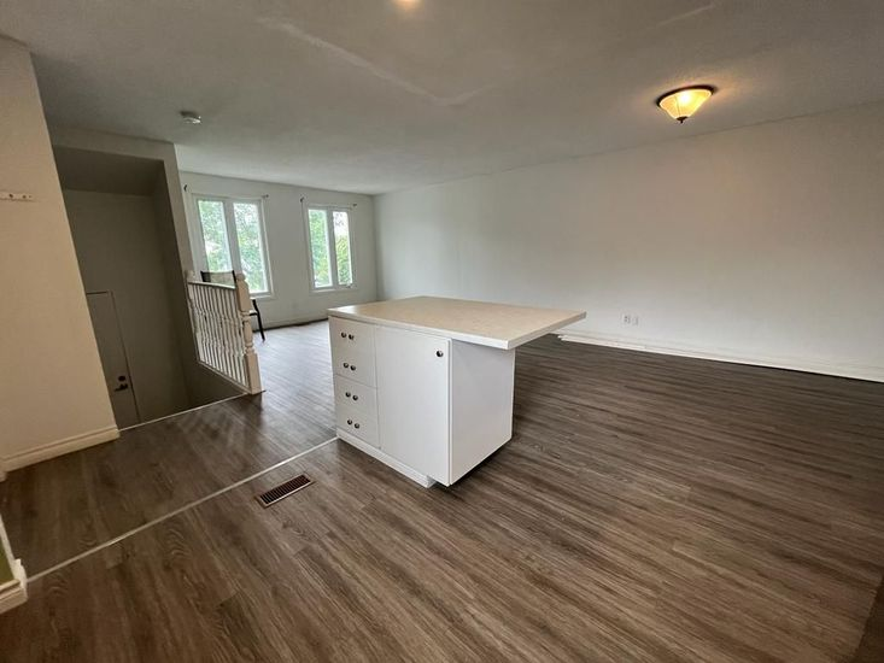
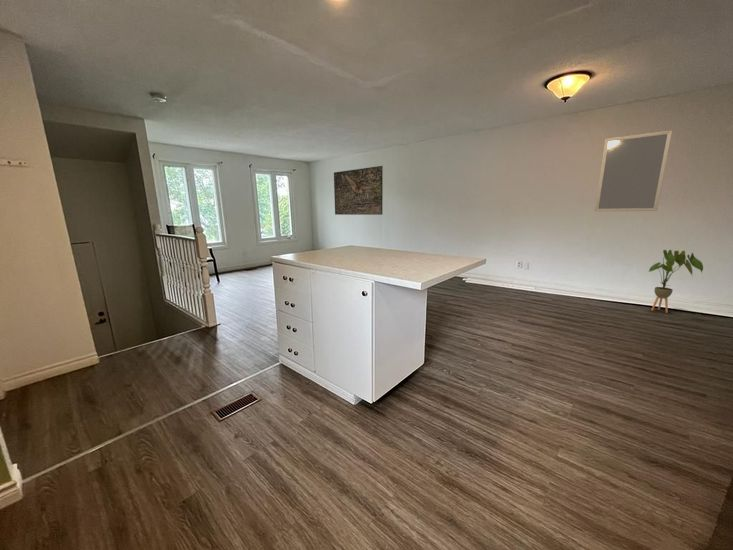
+ house plant [648,249,704,314]
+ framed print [333,165,384,216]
+ home mirror [594,129,673,212]
